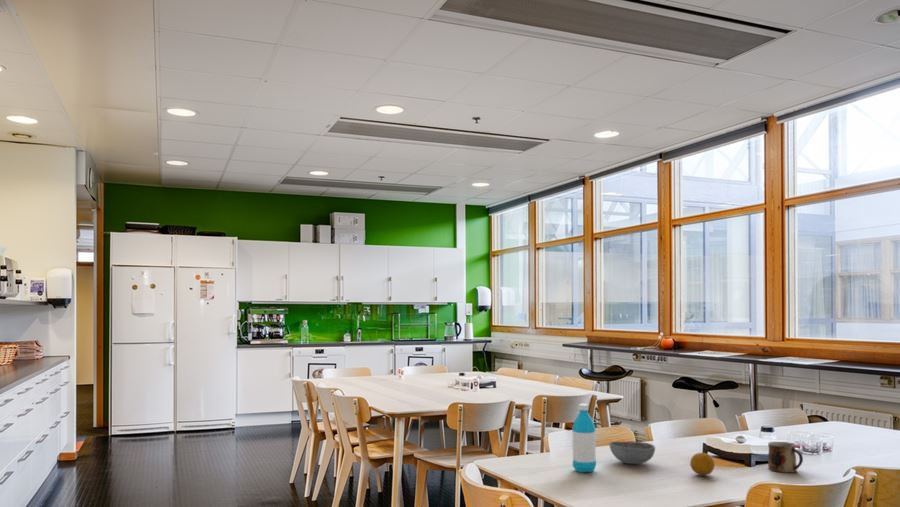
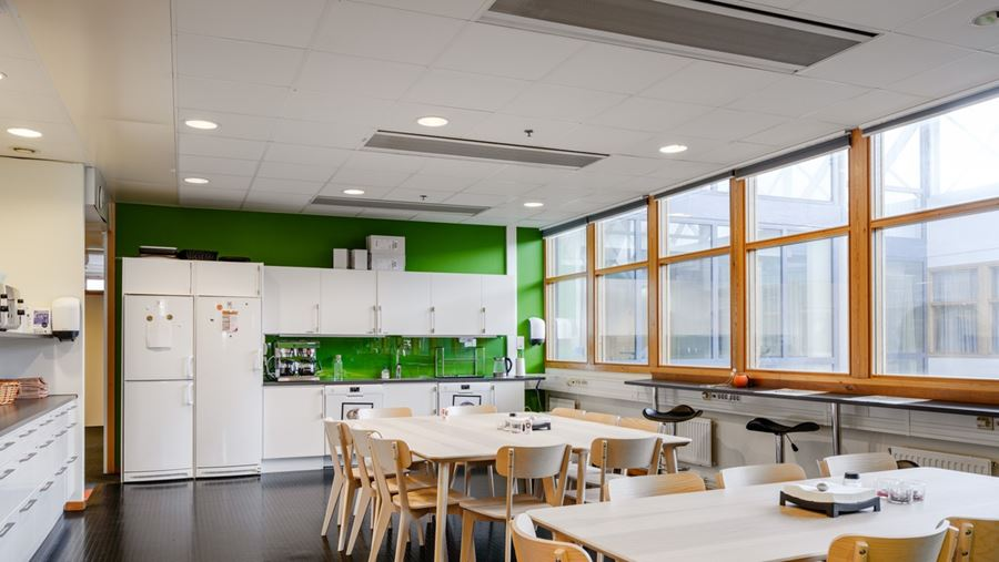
- bowl [608,441,656,465]
- fruit [689,452,715,476]
- water bottle [571,403,597,474]
- mug [767,441,804,474]
